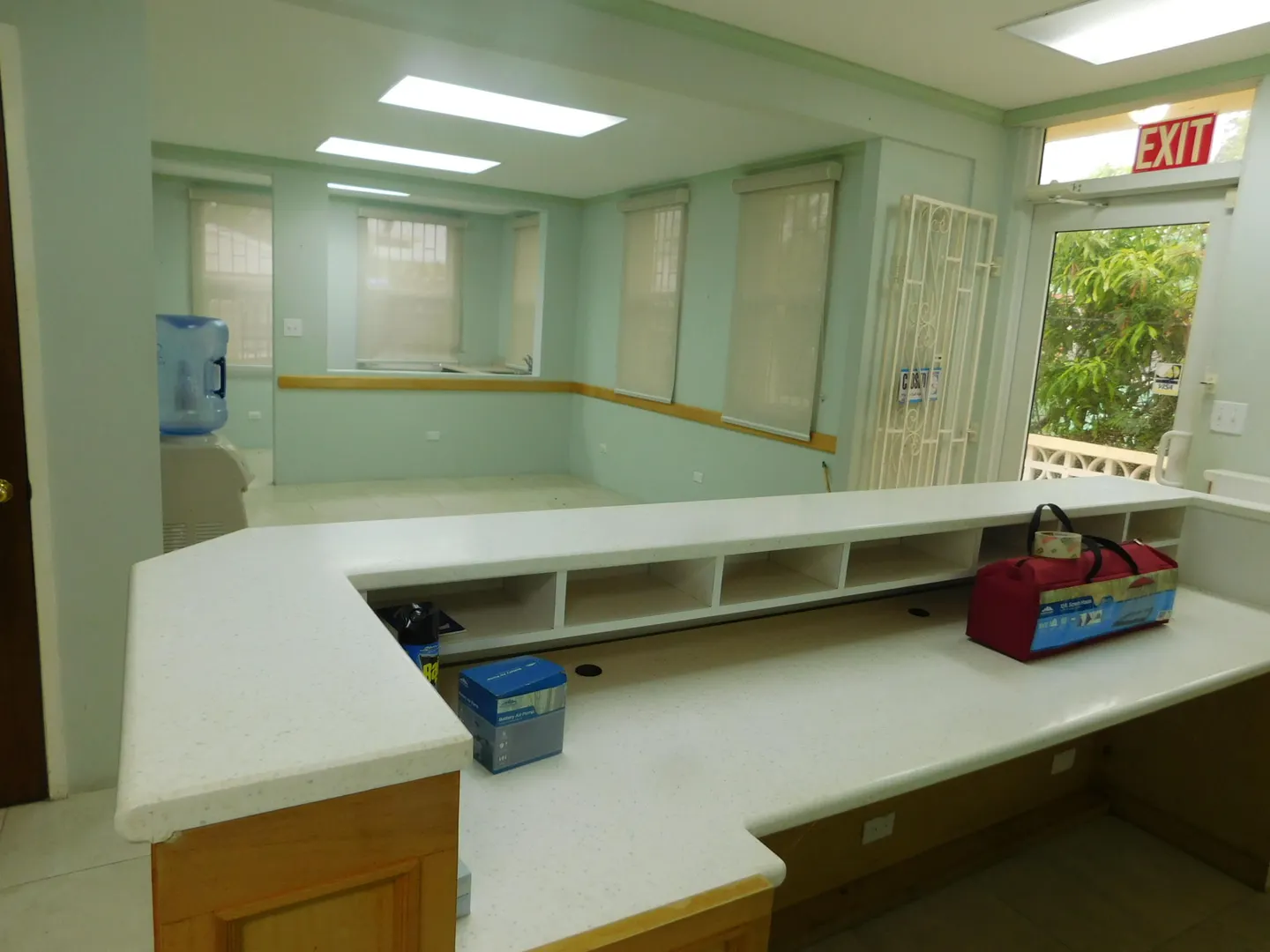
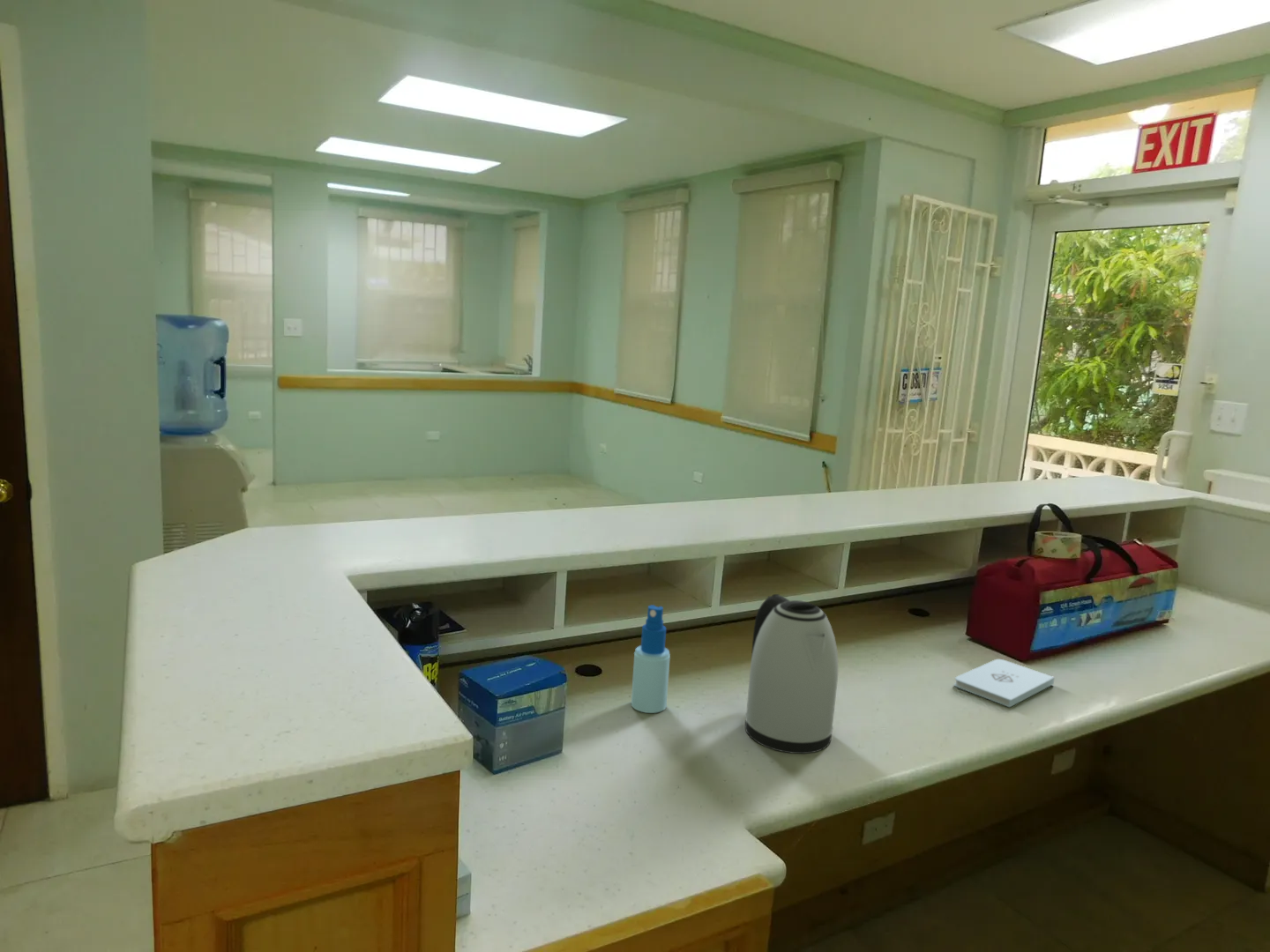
+ notepad [953,658,1056,708]
+ spray bottle [631,604,671,714]
+ kettle [744,593,839,755]
